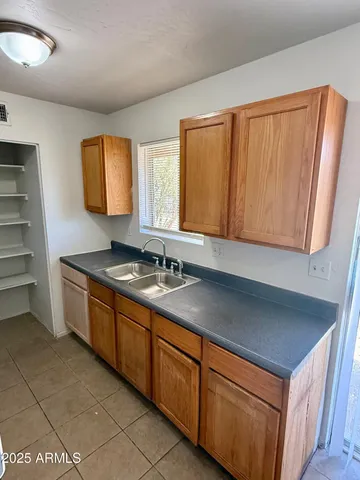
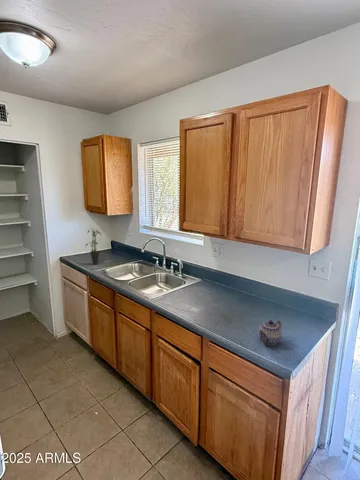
+ teapot [258,319,283,346]
+ potted plant [85,227,103,265]
